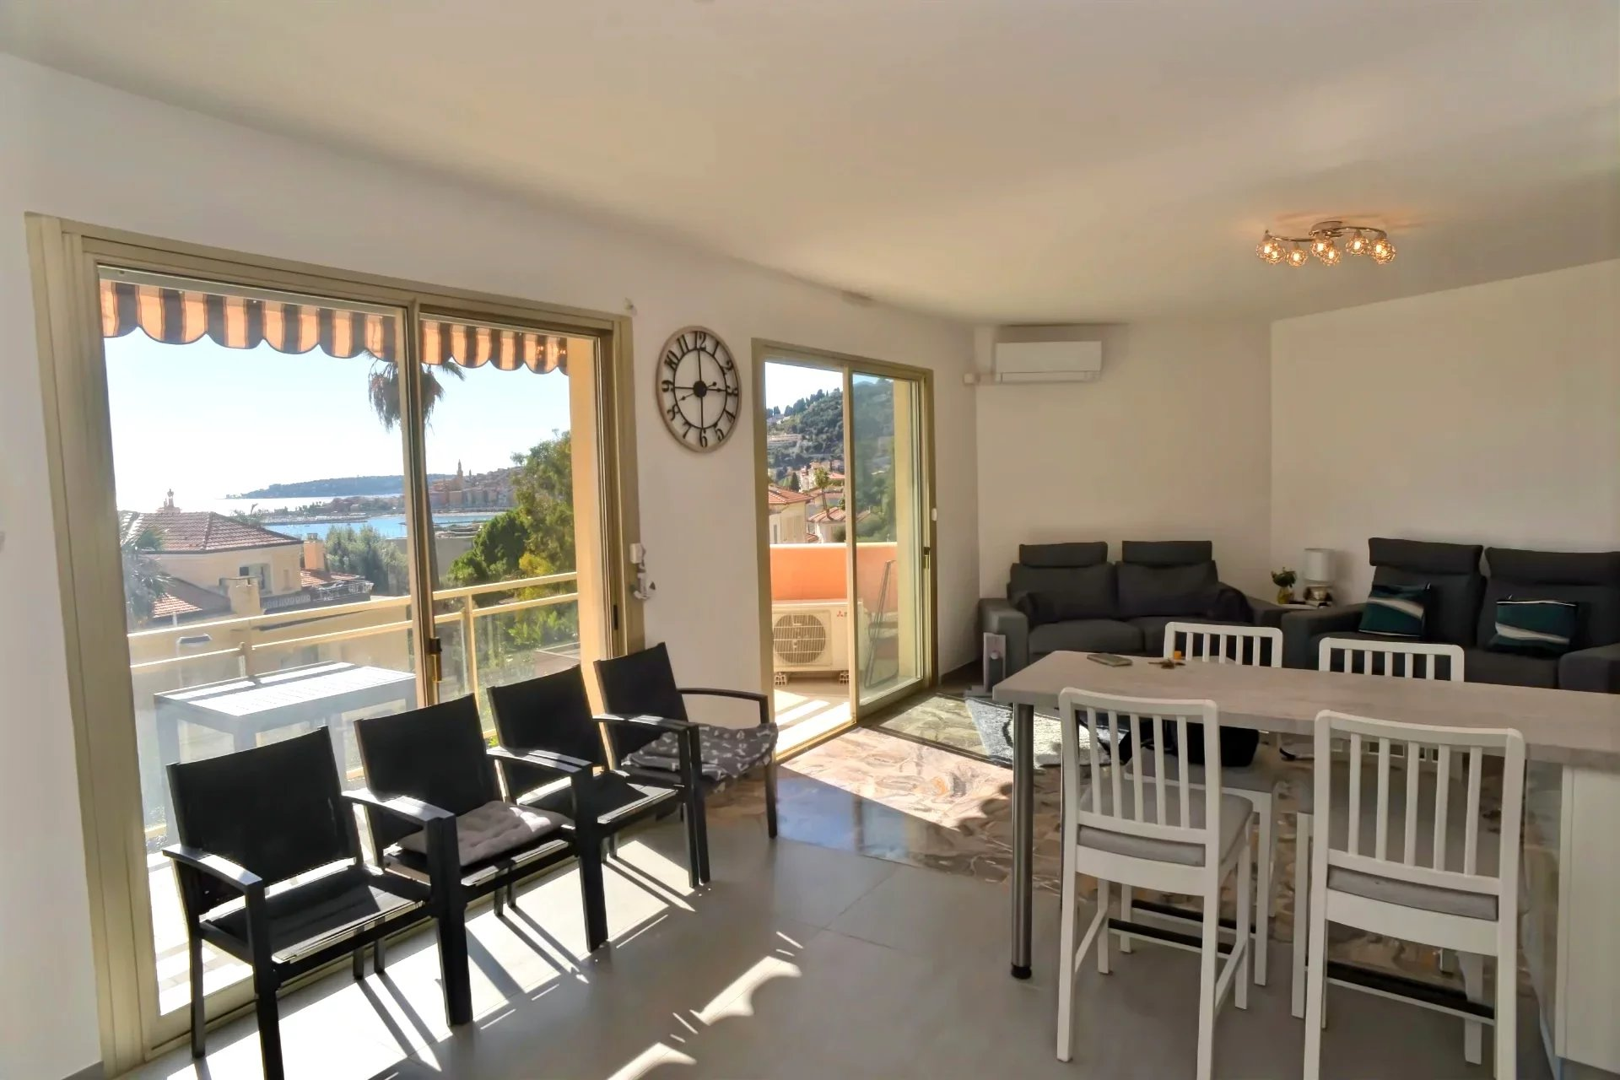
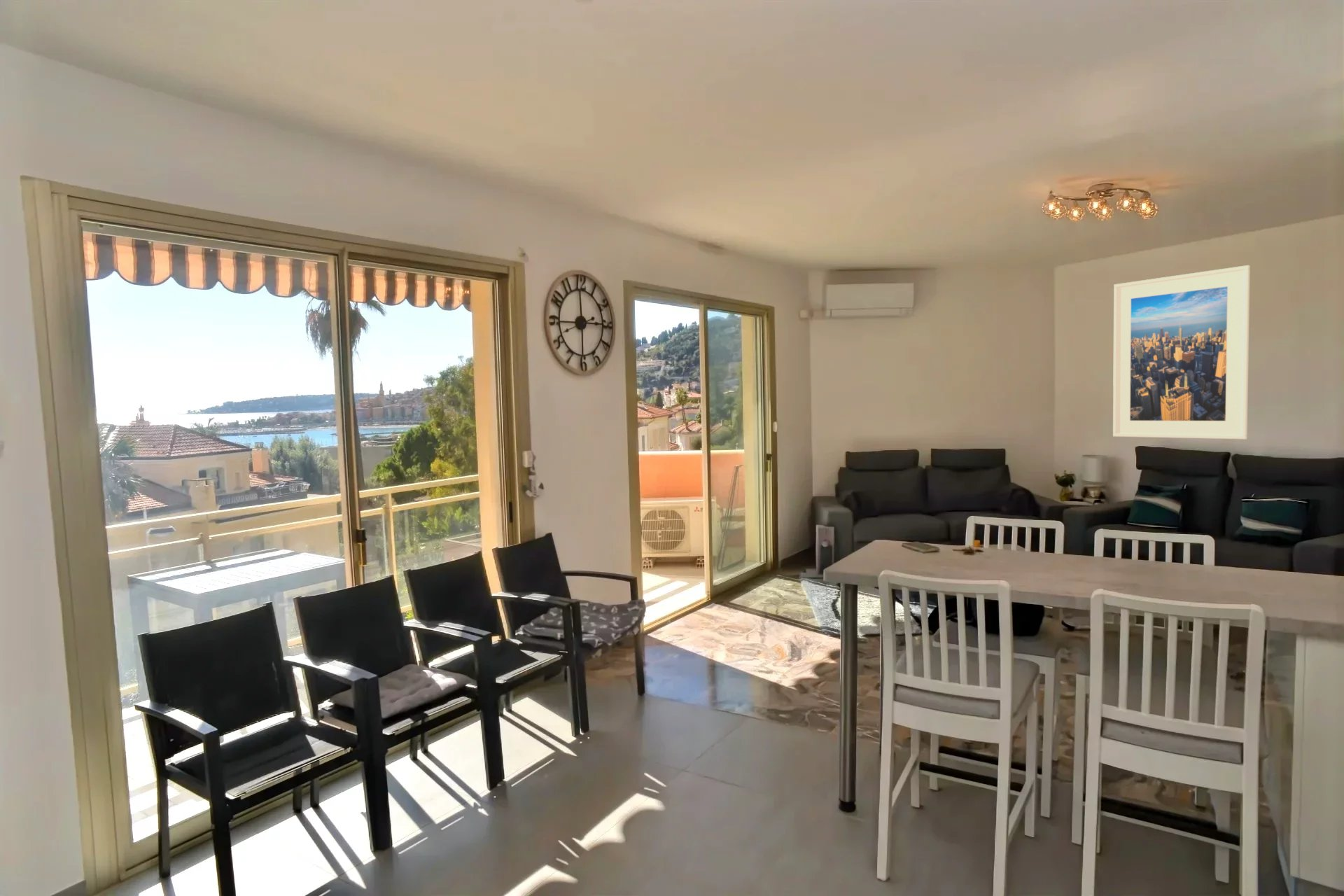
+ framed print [1112,265,1251,440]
